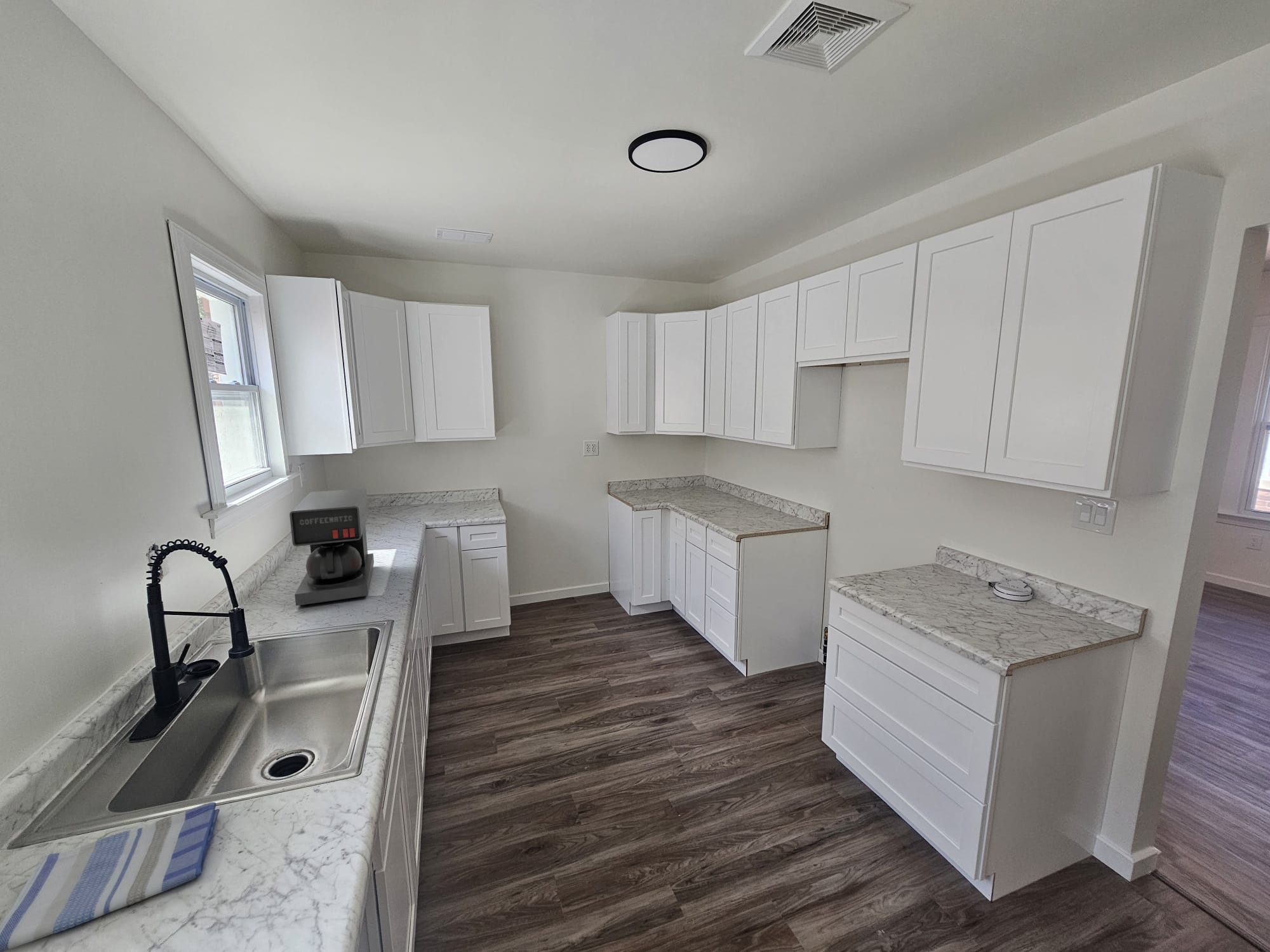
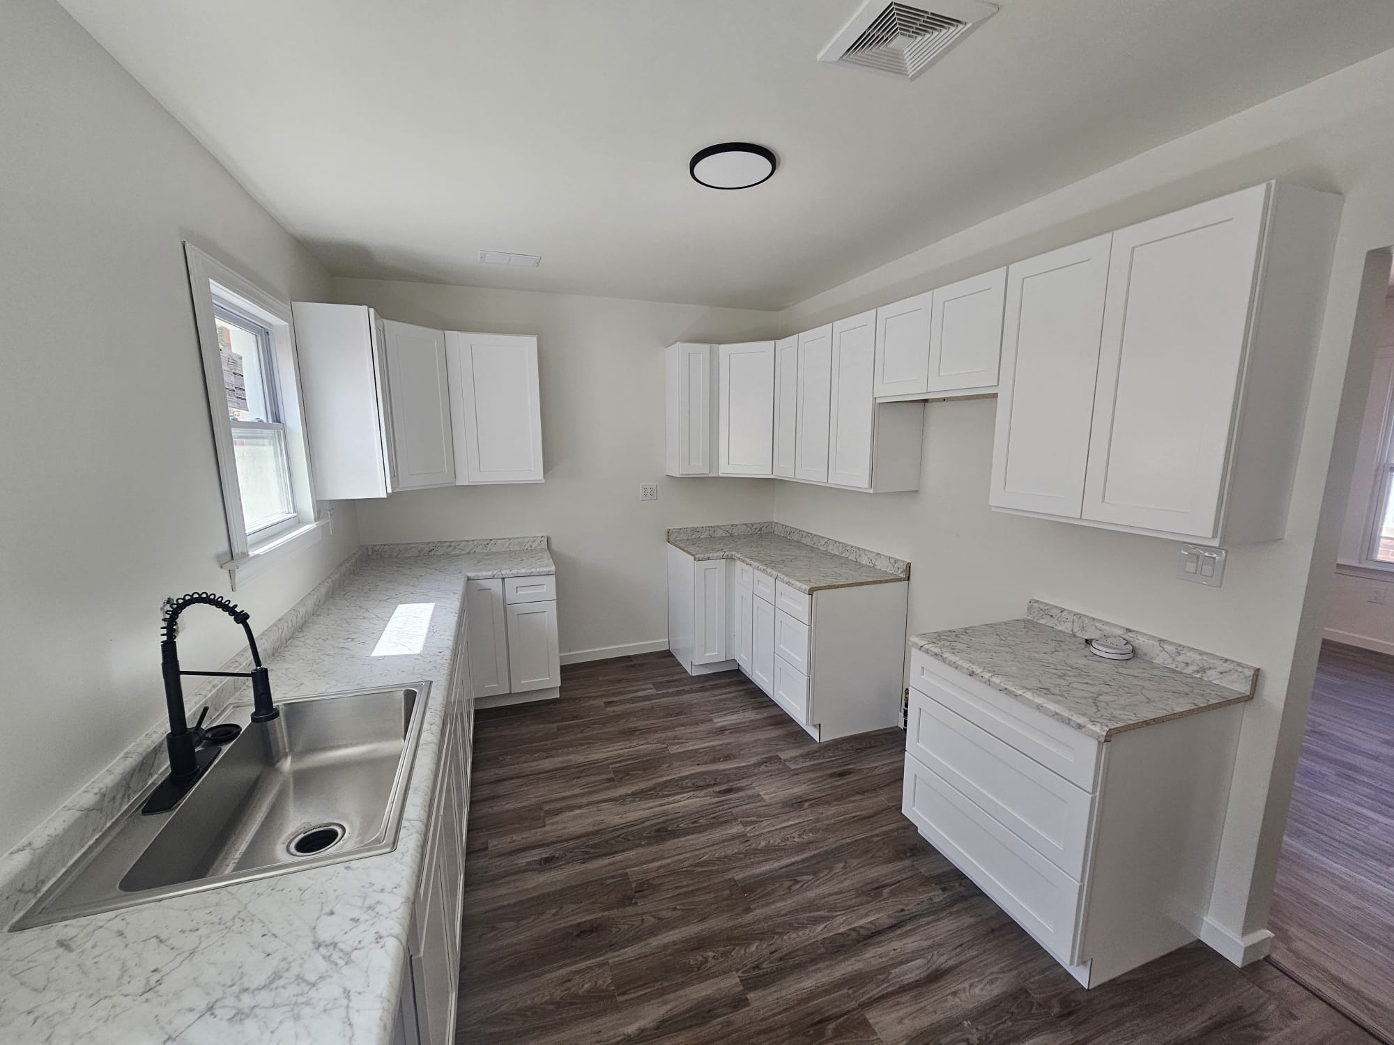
- dish towel [0,802,220,952]
- coffee maker [289,488,375,607]
